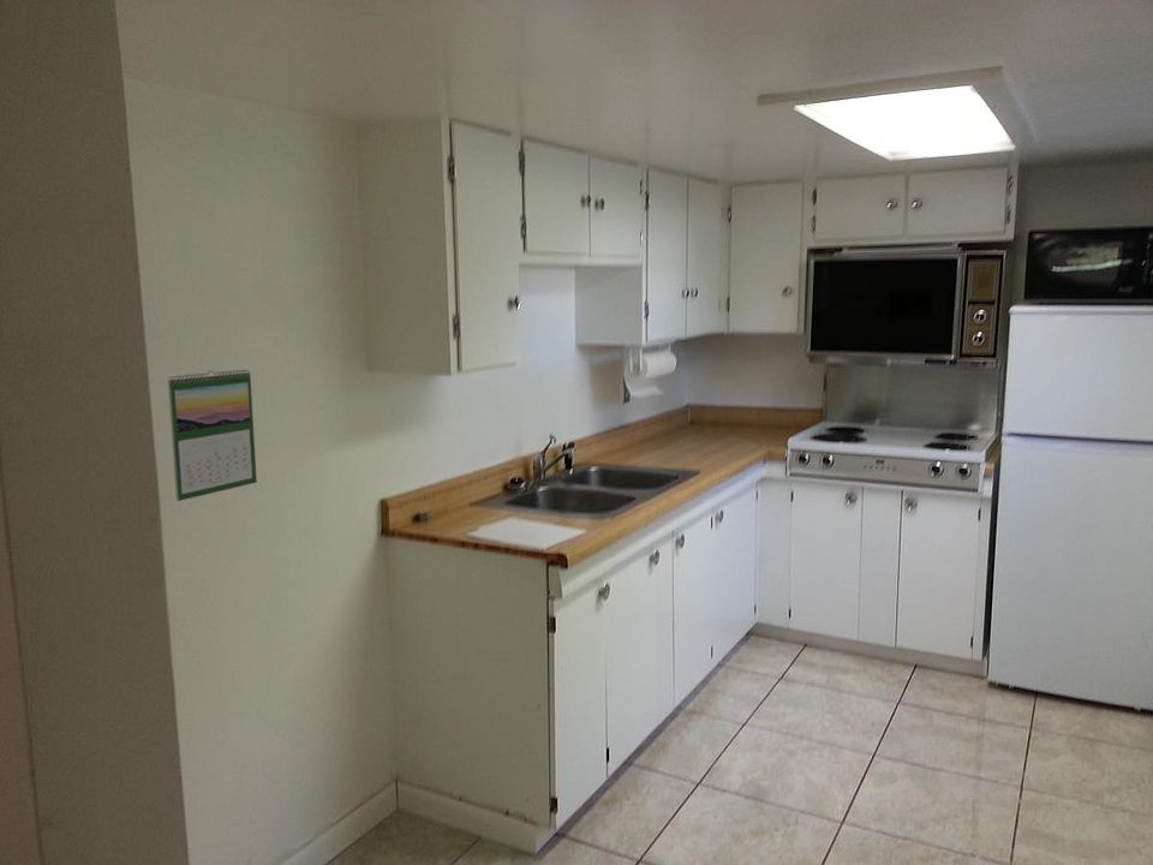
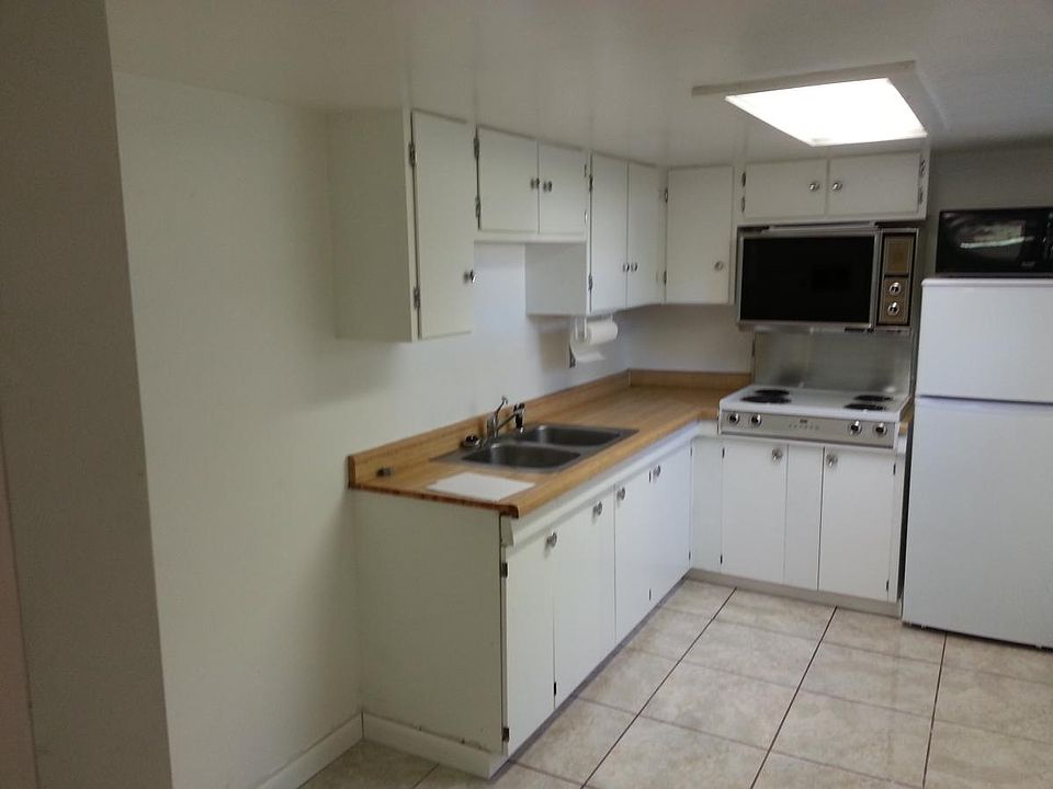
- calendar [167,369,258,502]
